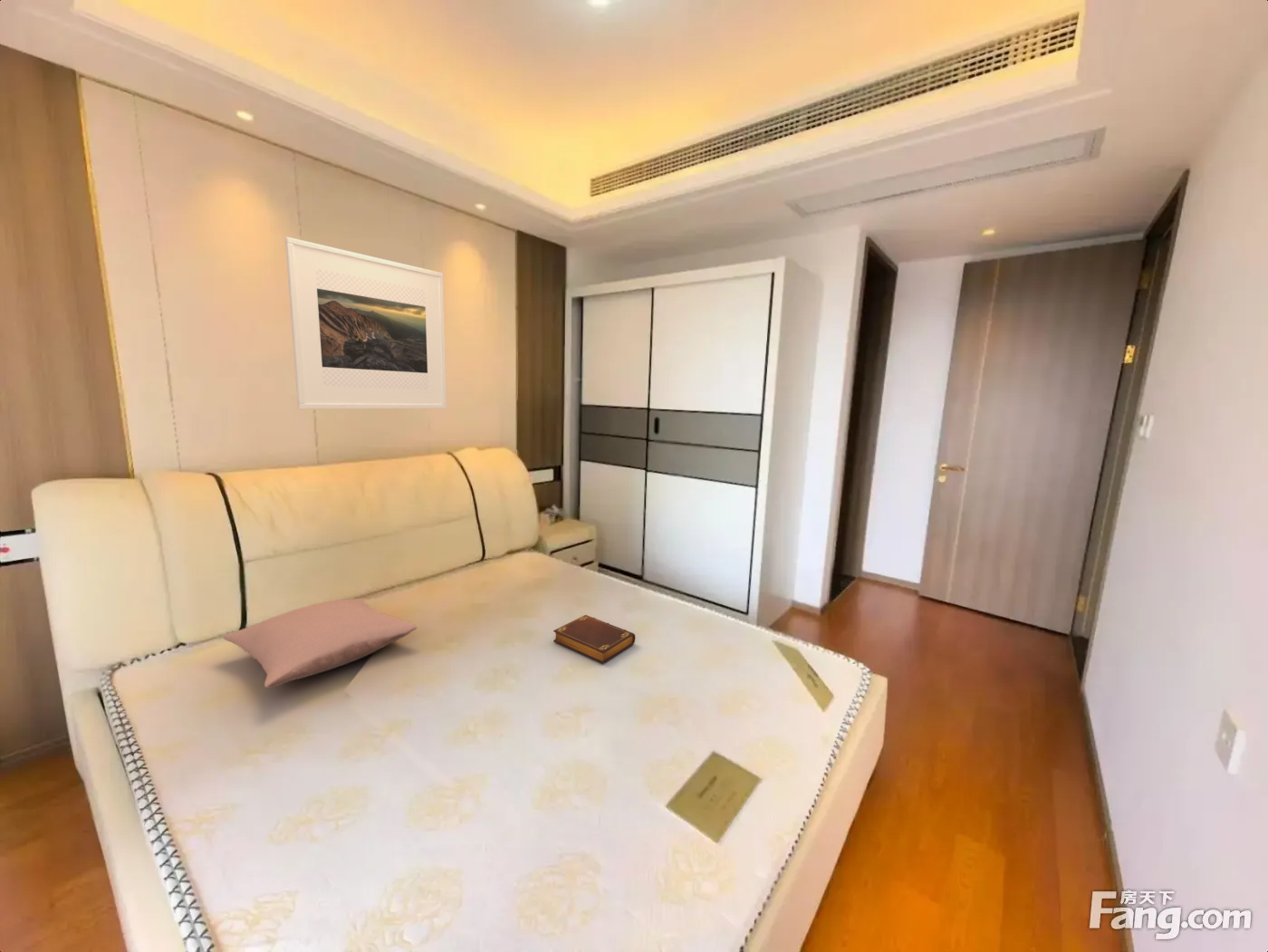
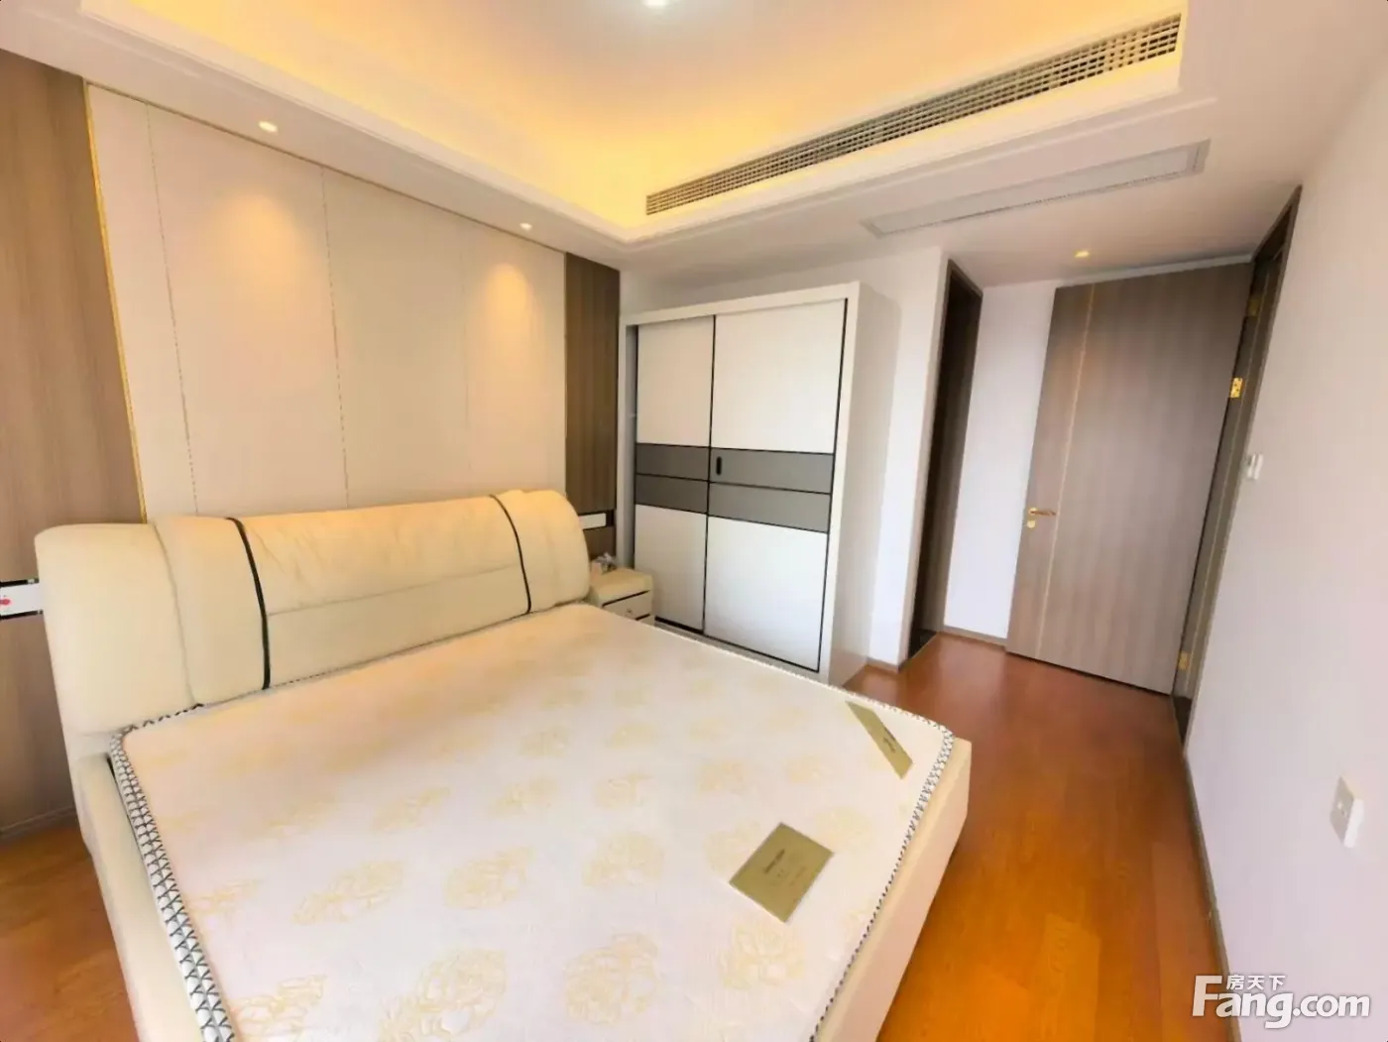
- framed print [284,236,447,410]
- book [552,614,636,664]
- pillow [222,598,418,689]
